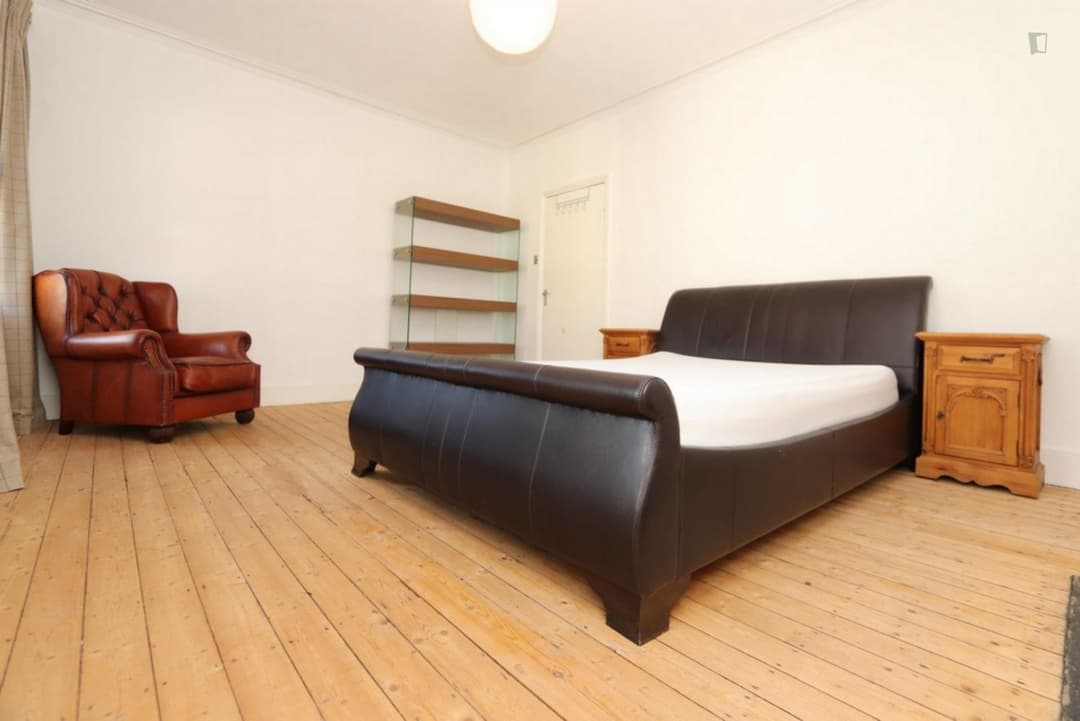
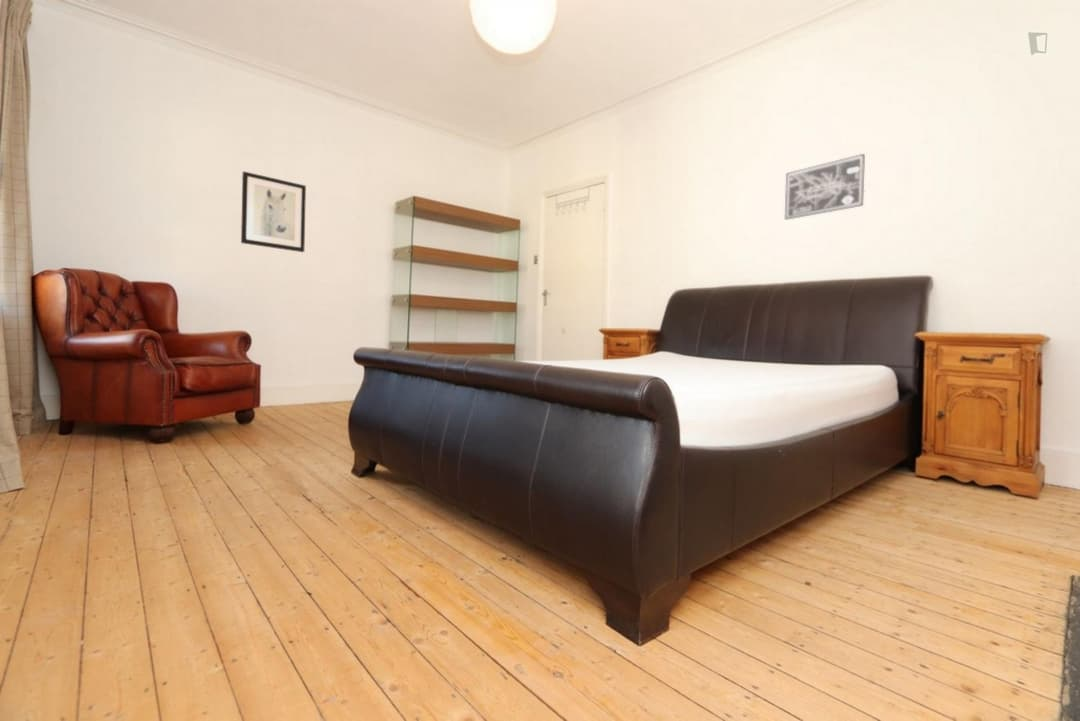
+ wall art [240,170,307,253]
+ wall art [784,153,866,221]
